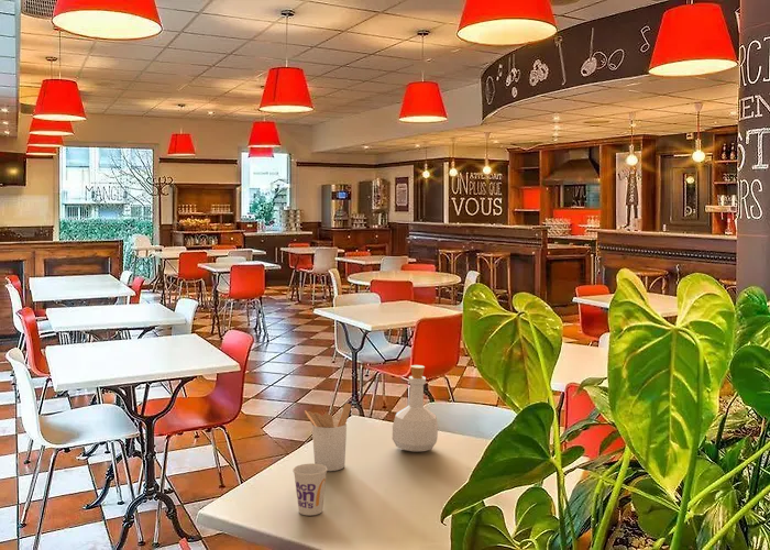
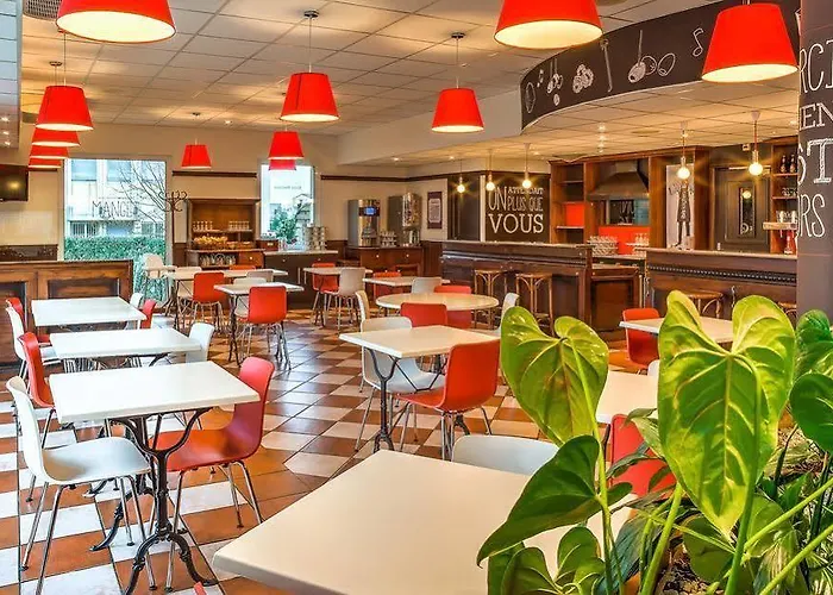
- cup [292,463,328,516]
- bottle [392,364,439,452]
- utensil holder [304,403,352,472]
